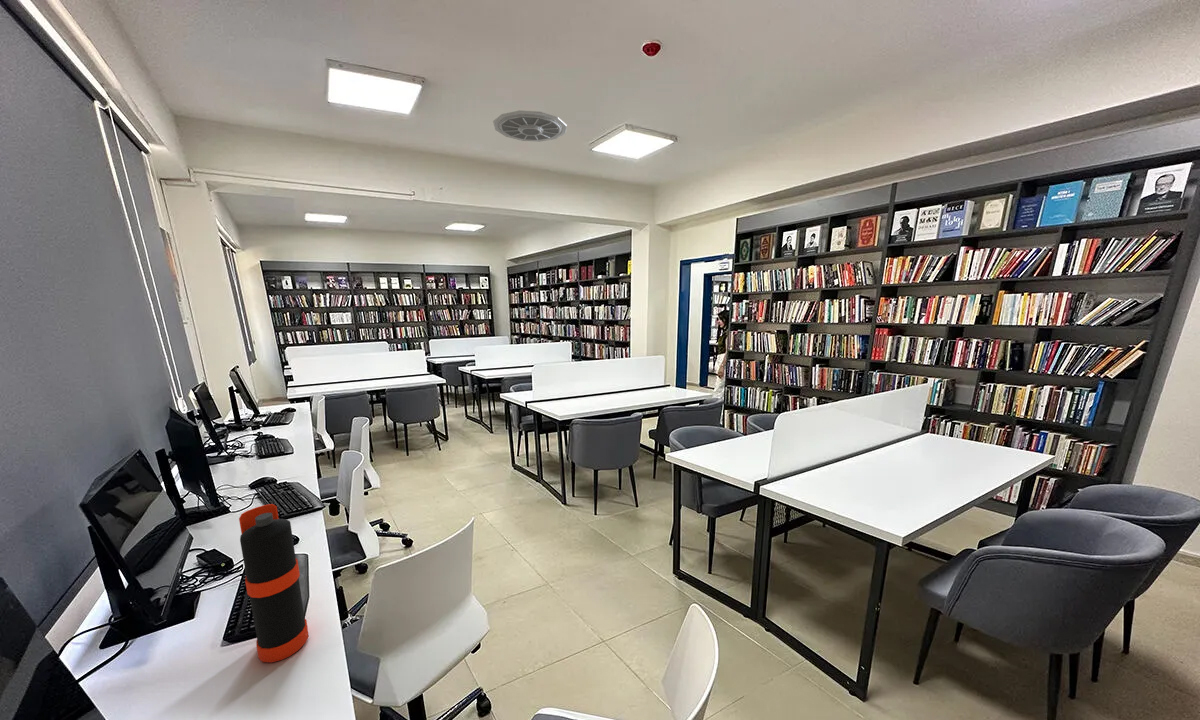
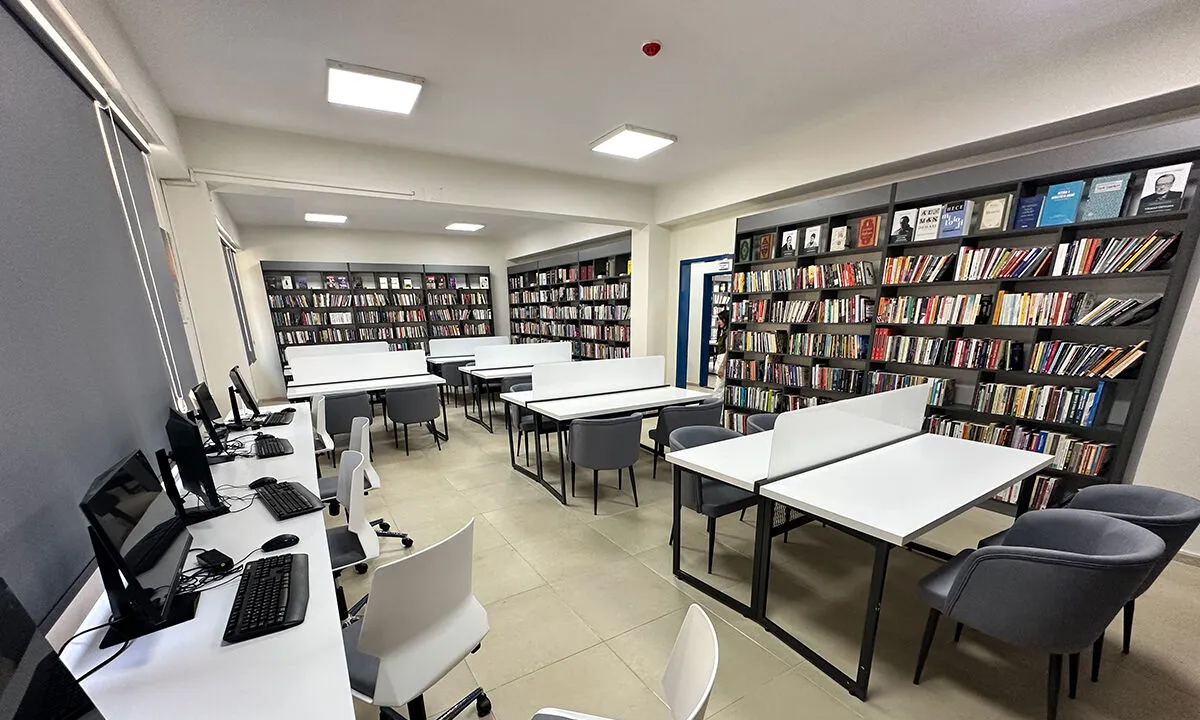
- ceiling vent [492,110,568,143]
- bottle [238,503,310,663]
